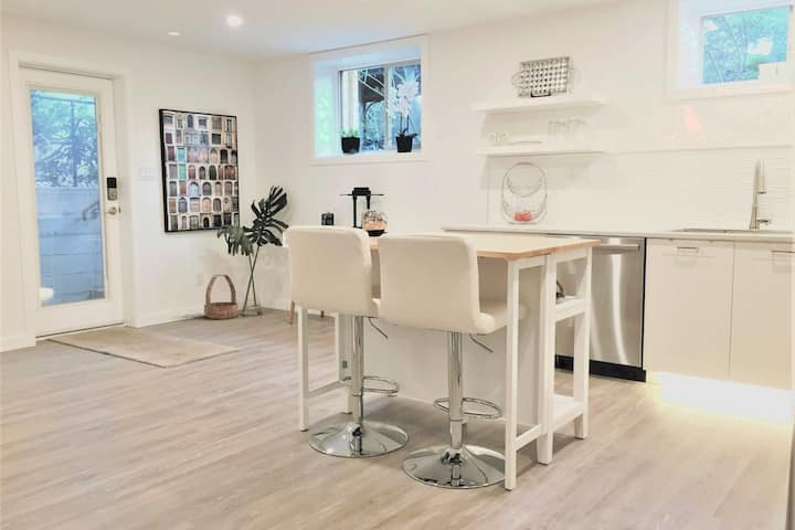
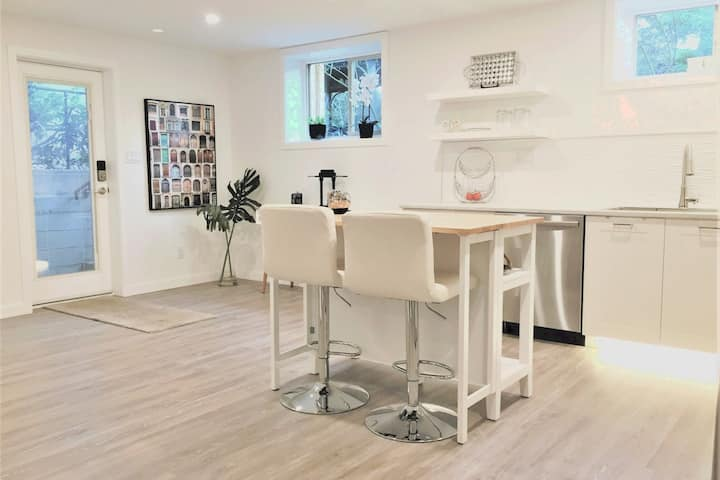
- basket [203,273,240,320]
